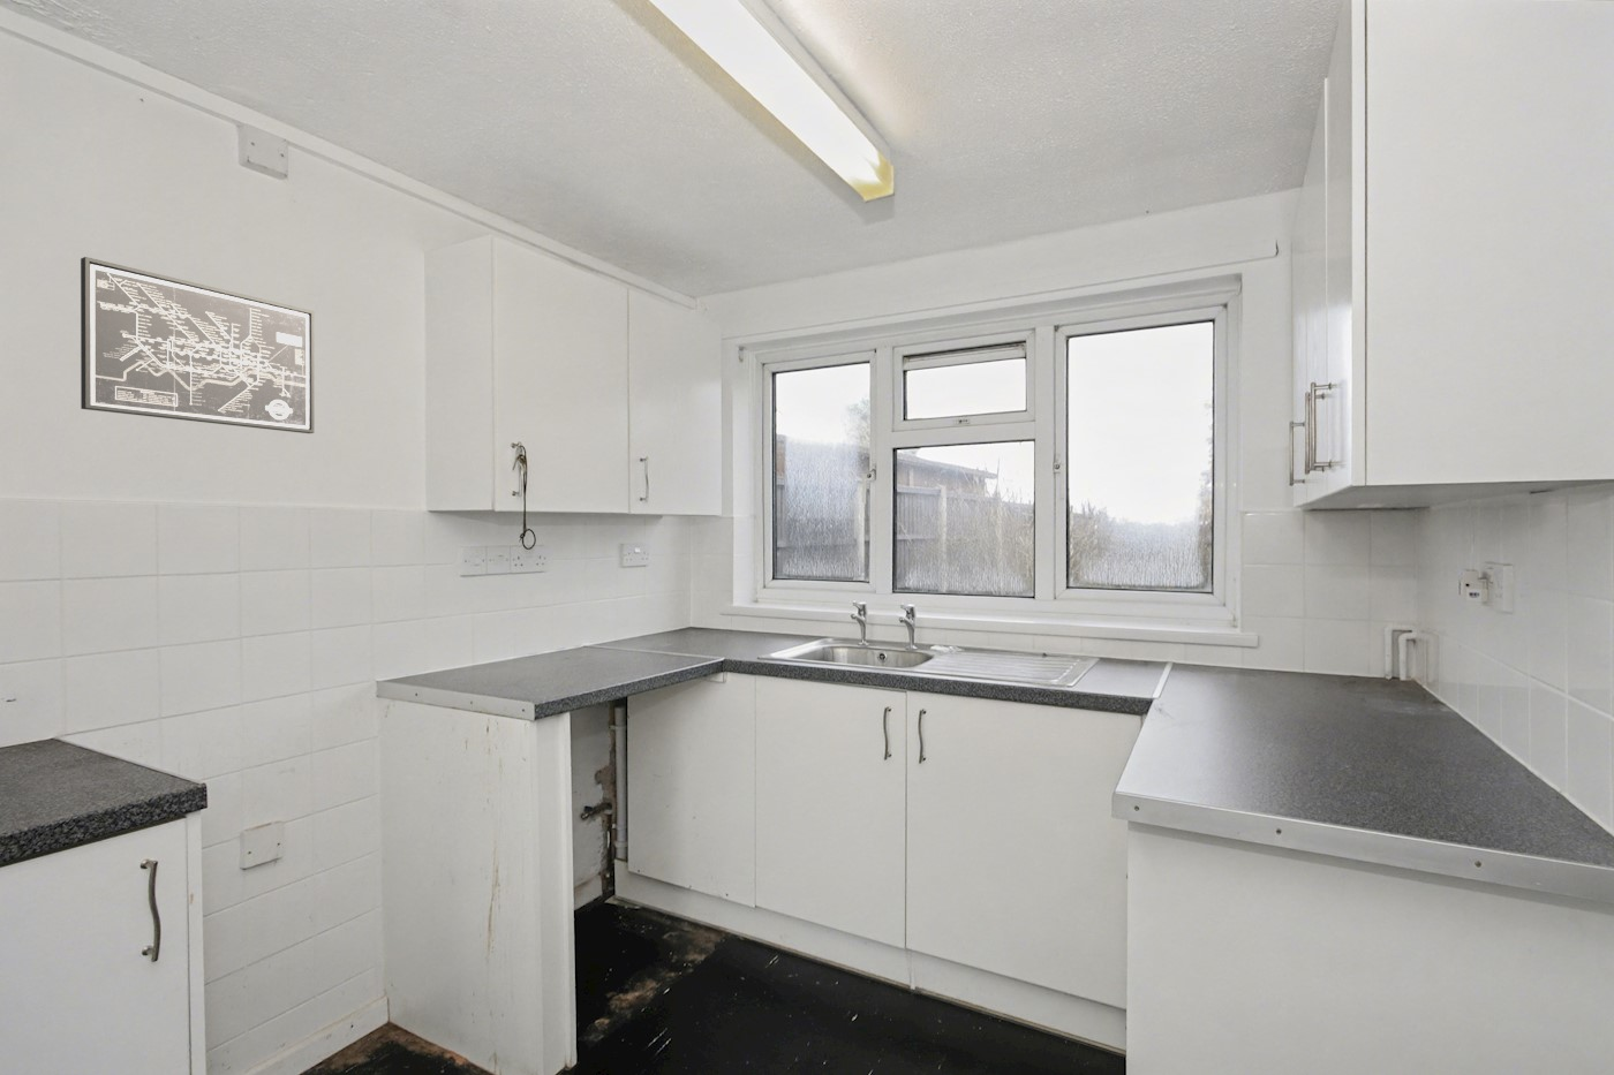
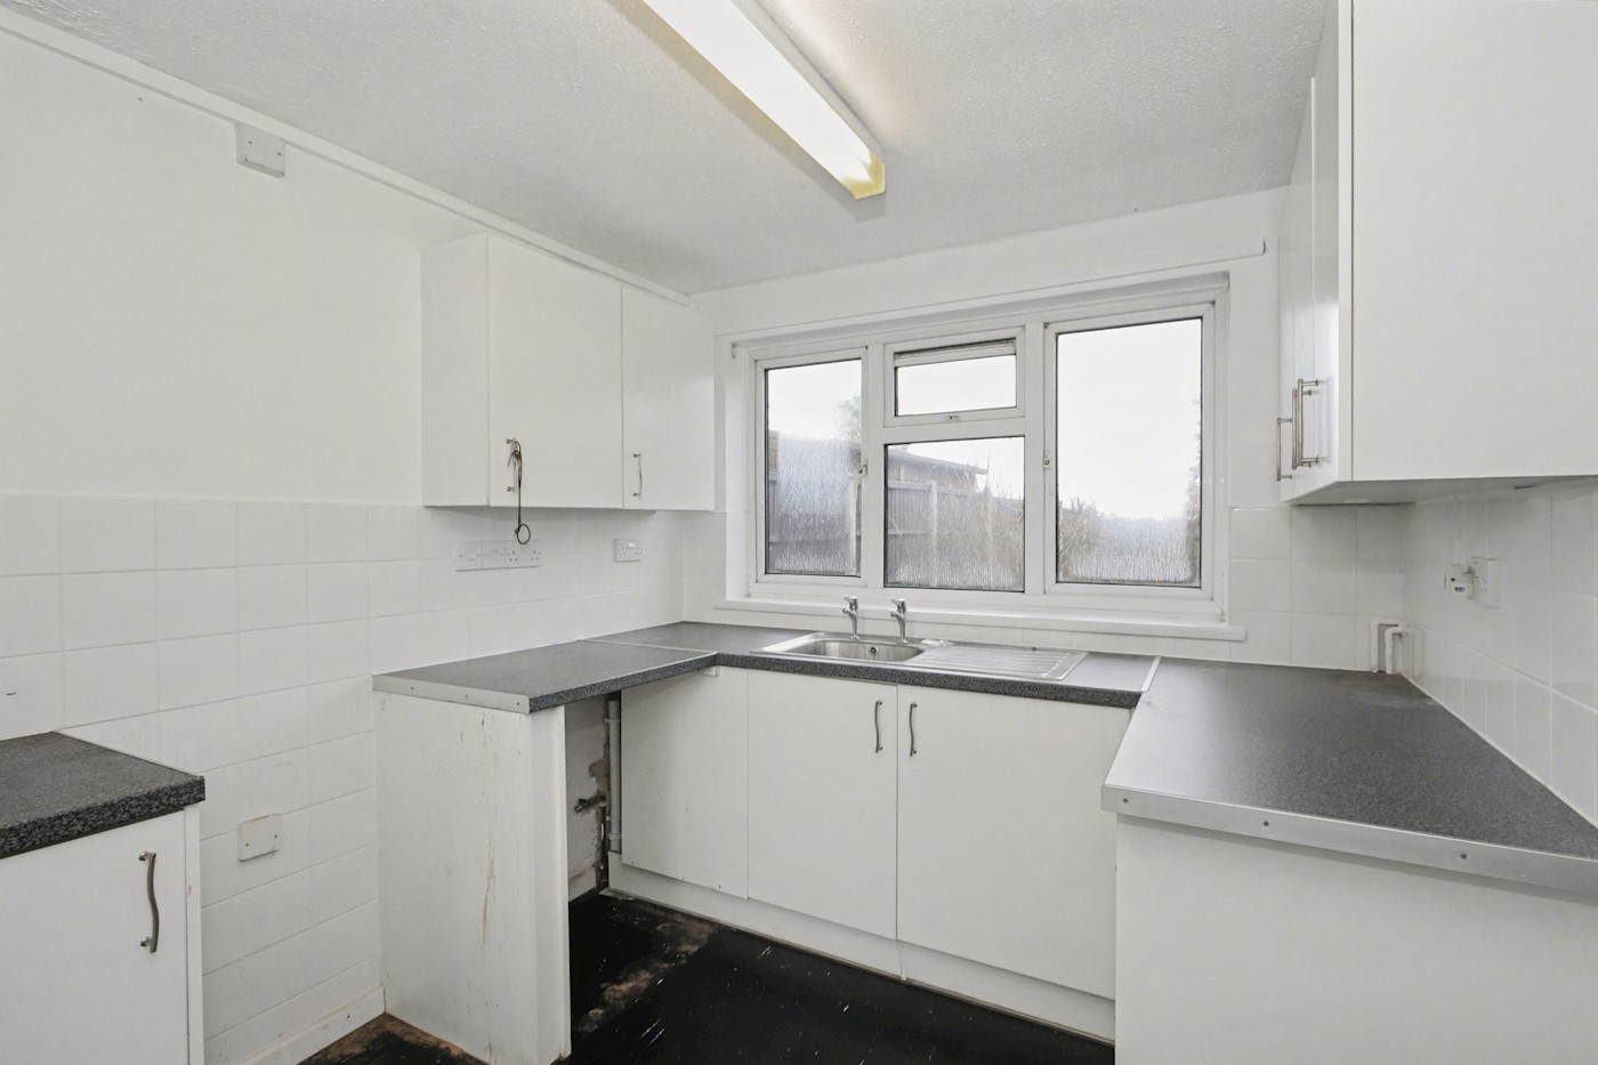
- wall art [79,256,314,434]
